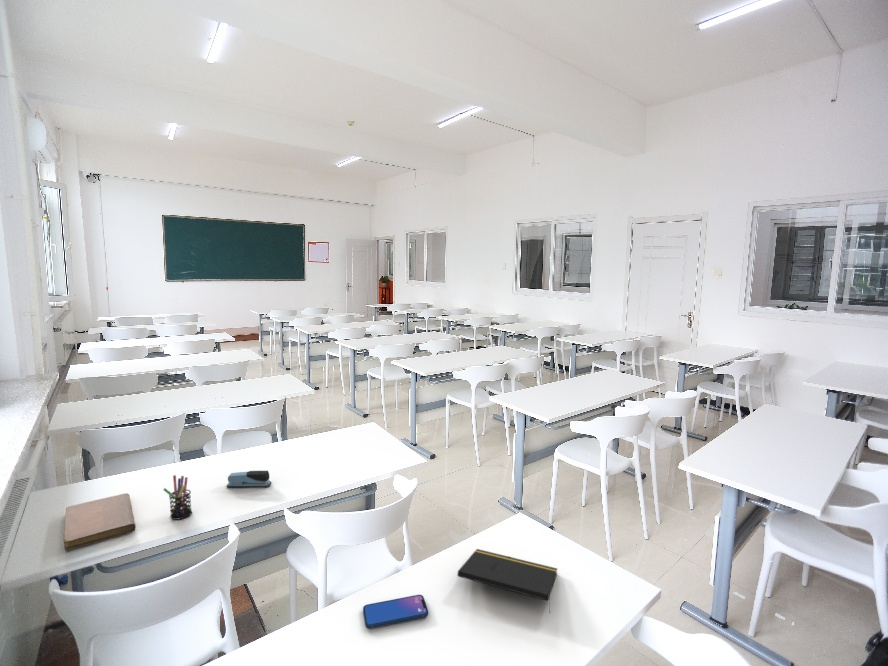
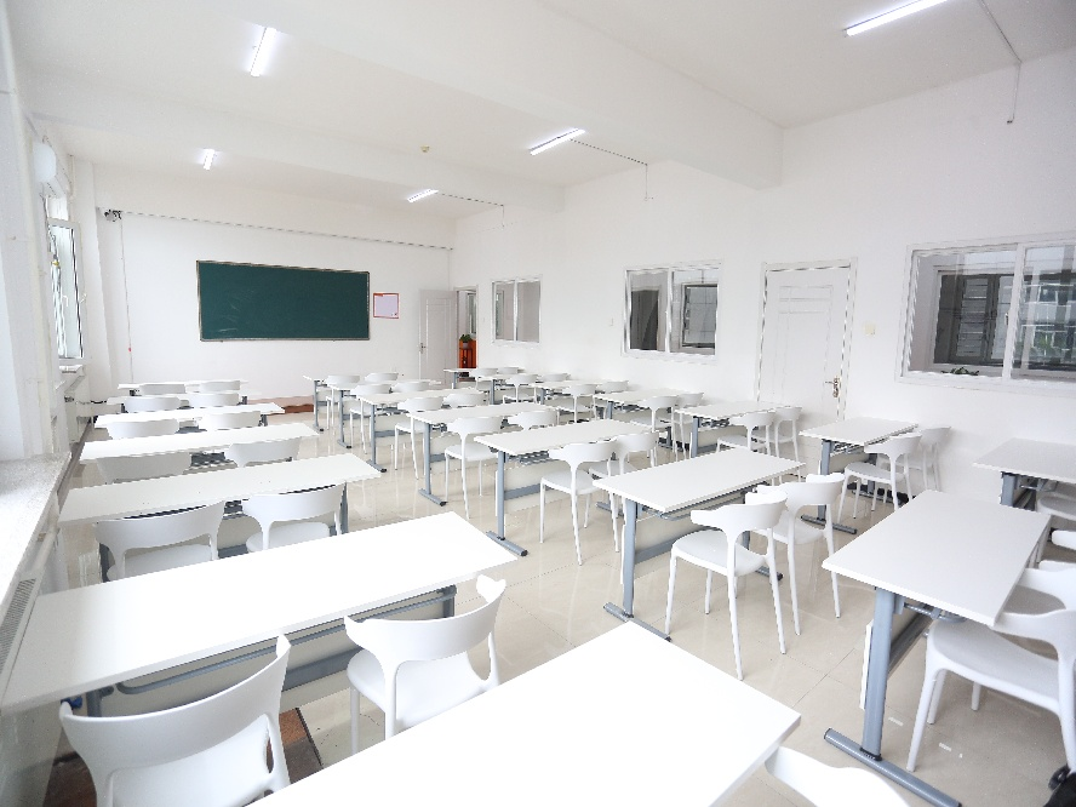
- smartphone [362,594,429,629]
- pen holder [162,474,193,521]
- notebook [63,492,137,551]
- notepad [456,548,558,613]
- stapler [226,470,273,489]
